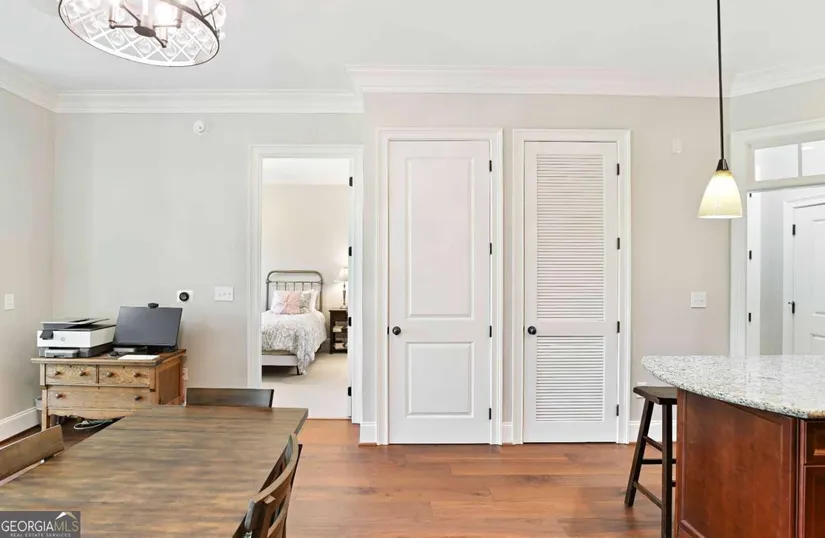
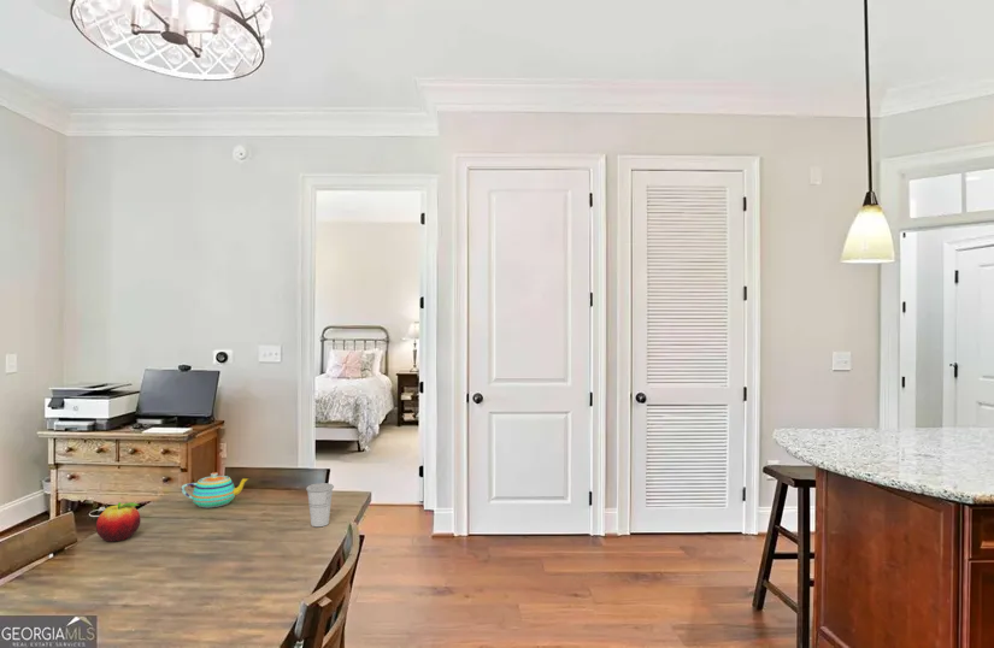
+ cup [305,482,335,528]
+ fruit [95,501,142,542]
+ teapot [180,471,252,508]
